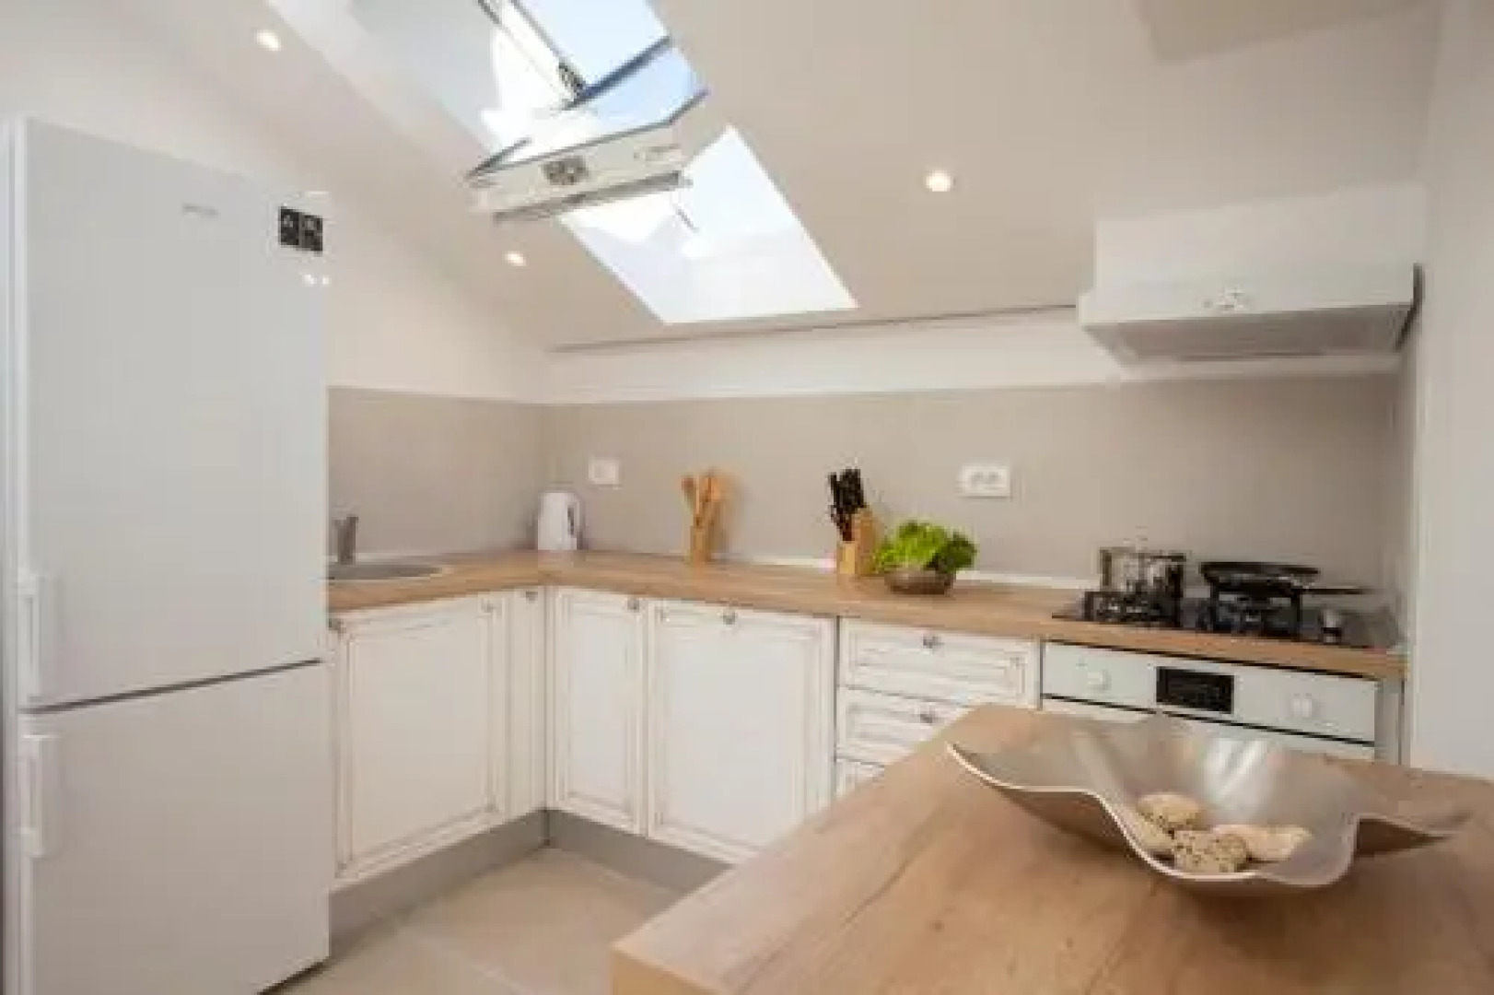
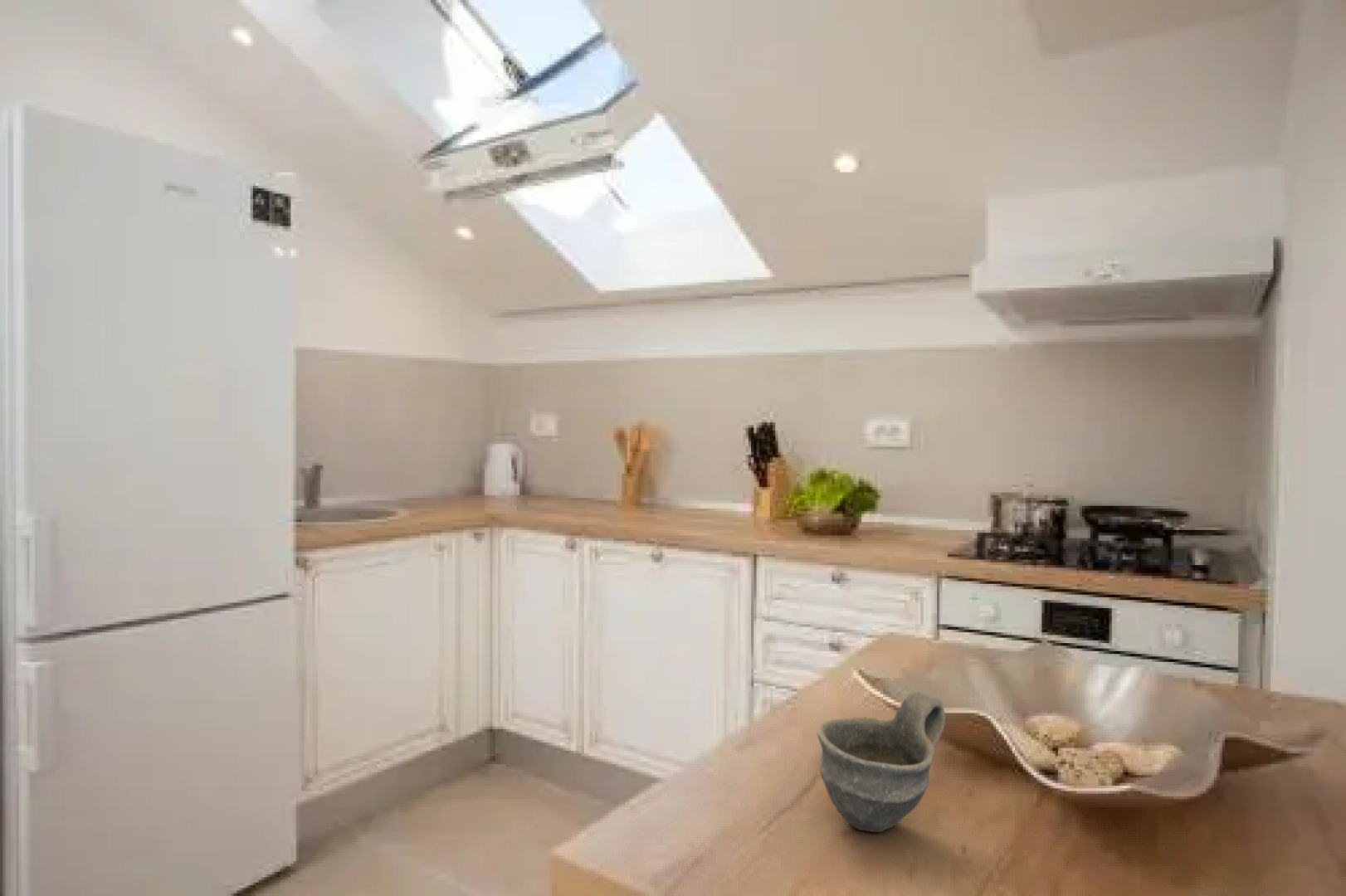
+ cup [816,691,946,833]
